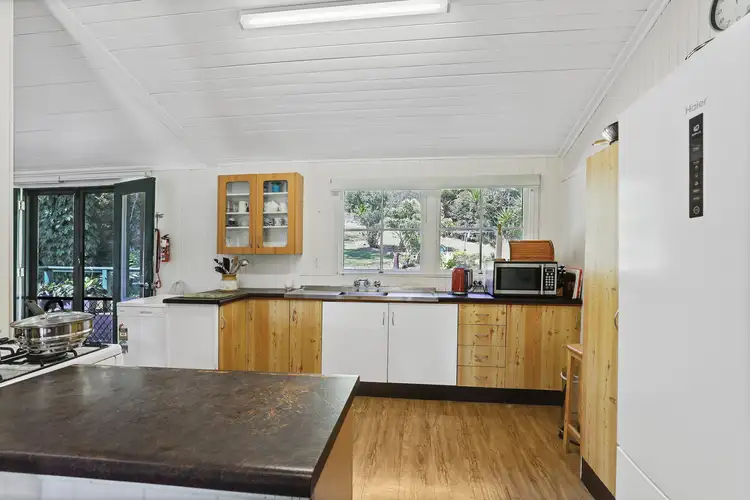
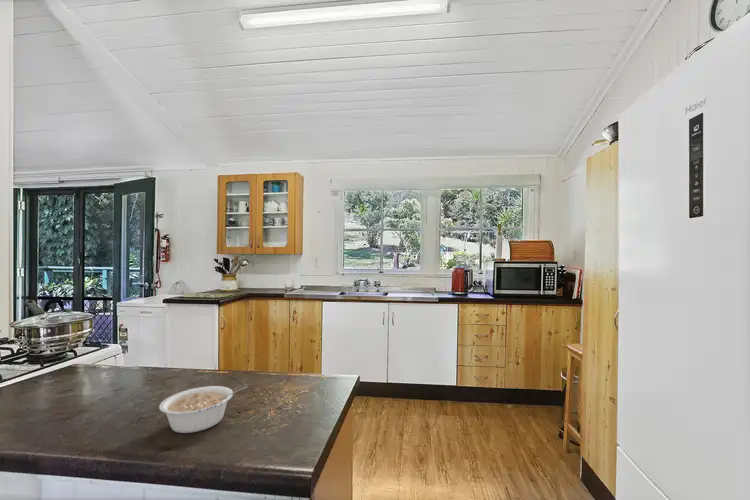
+ legume [158,385,248,434]
